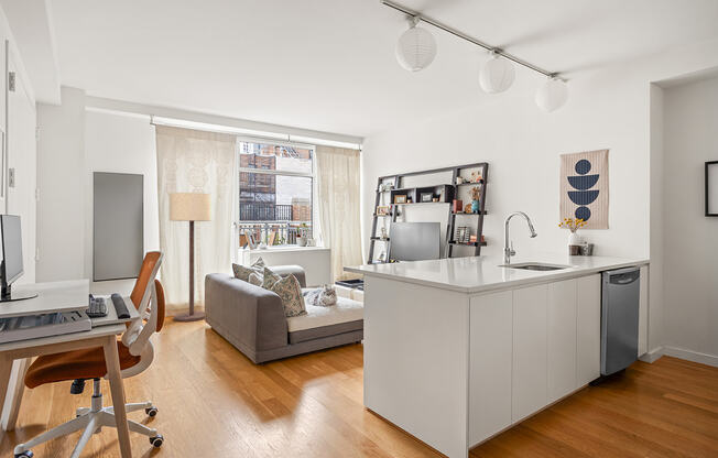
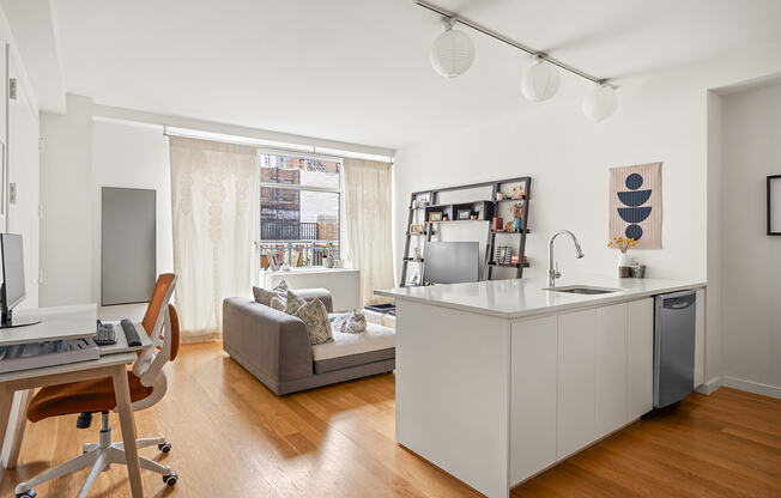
- floor lamp [168,192,215,323]
